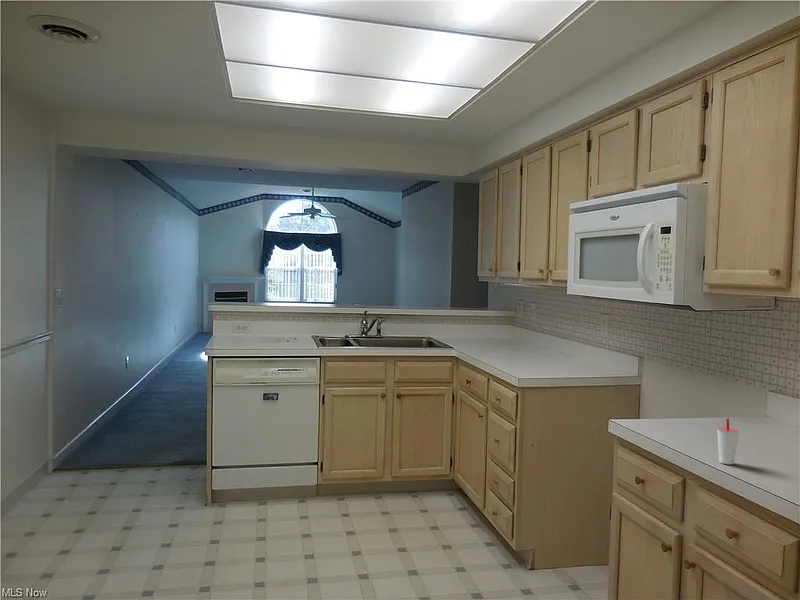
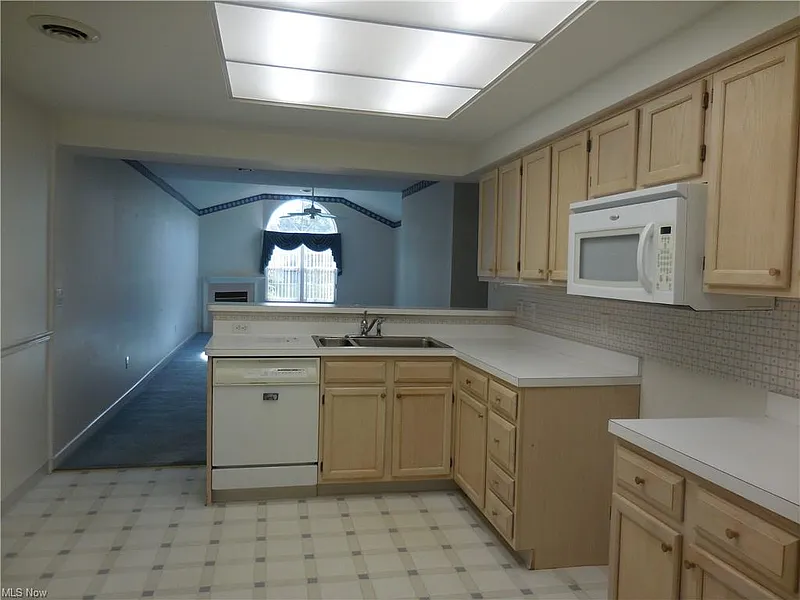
- cup [716,418,740,465]
